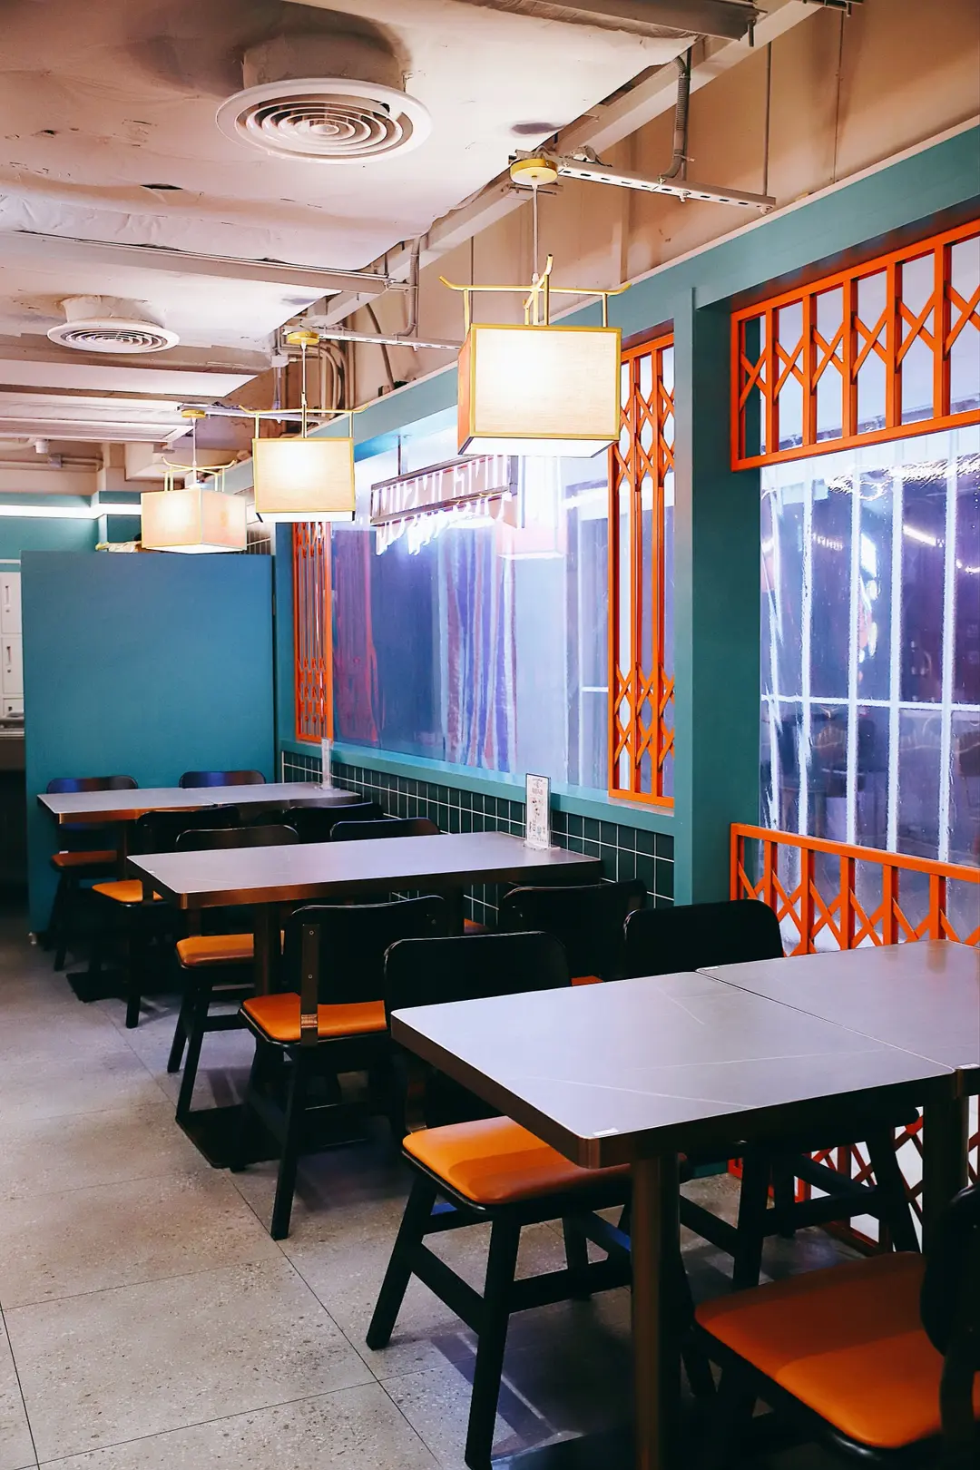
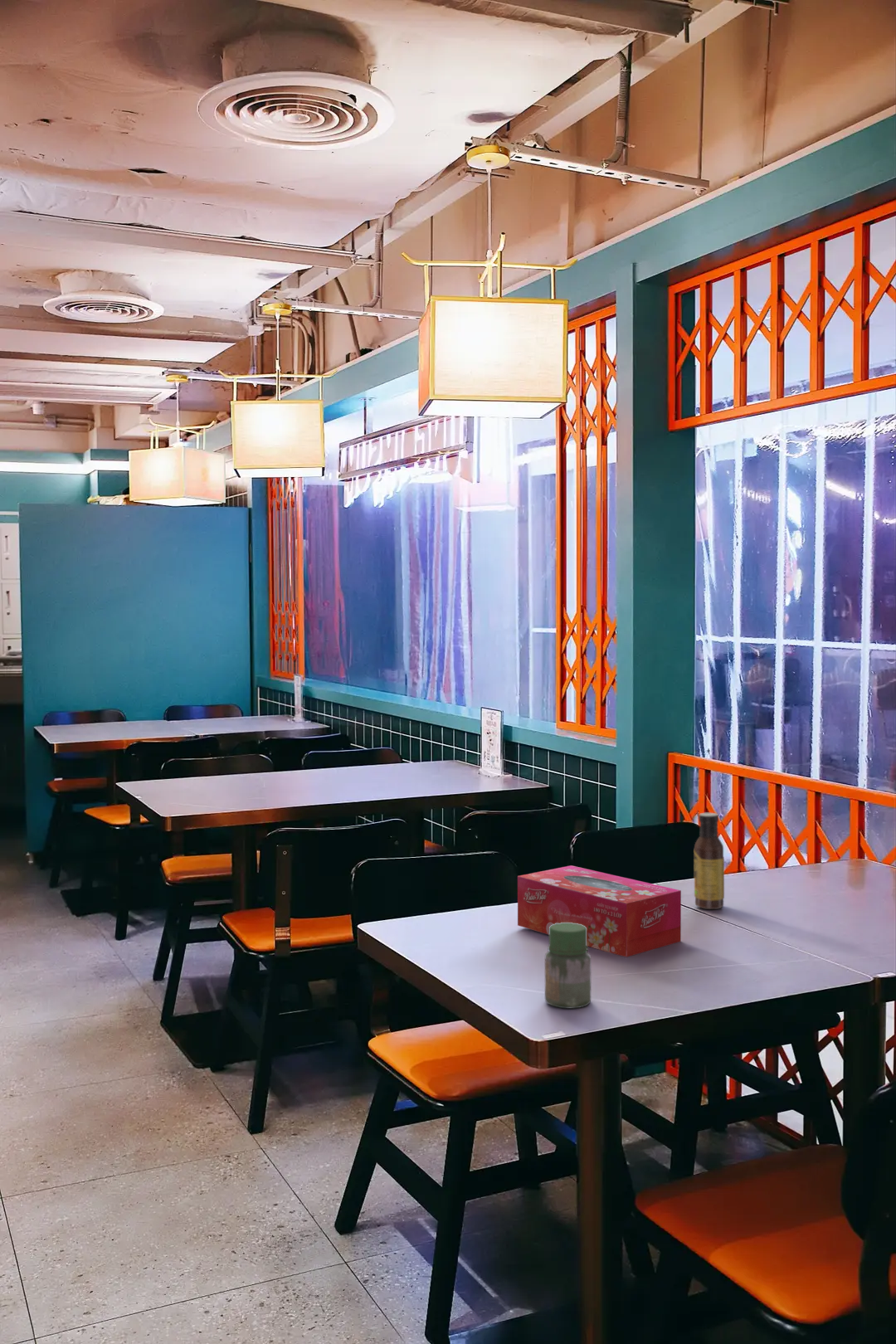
+ tissue box [517,864,682,957]
+ sauce bottle [694,812,725,910]
+ jar [544,923,592,1009]
